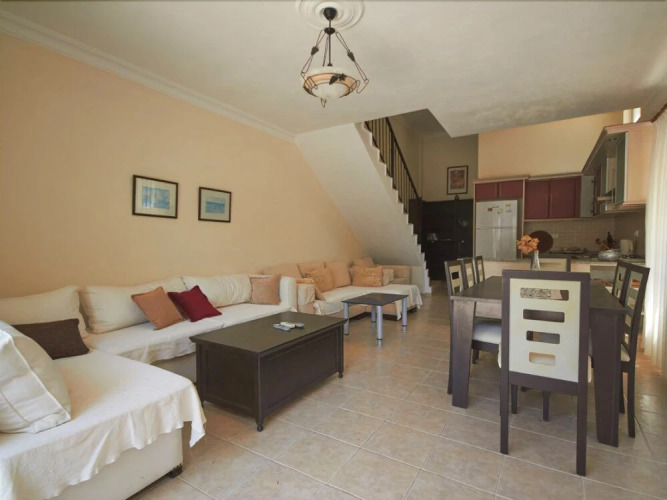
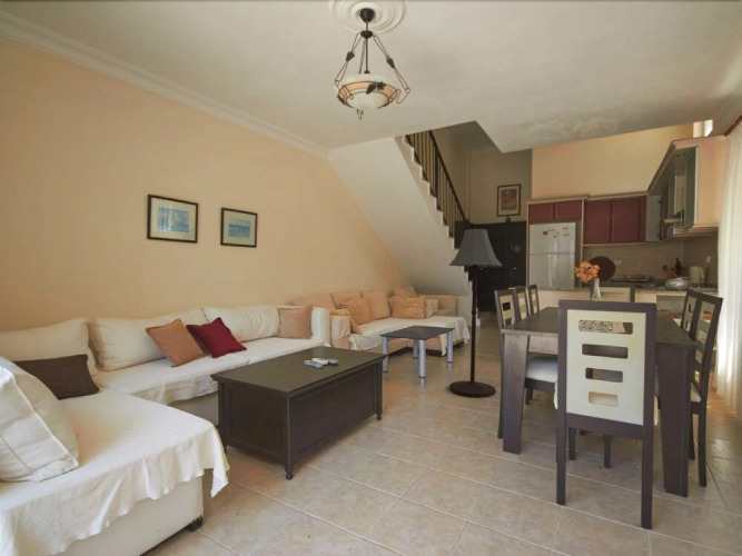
+ floor lamp [448,228,504,398]
